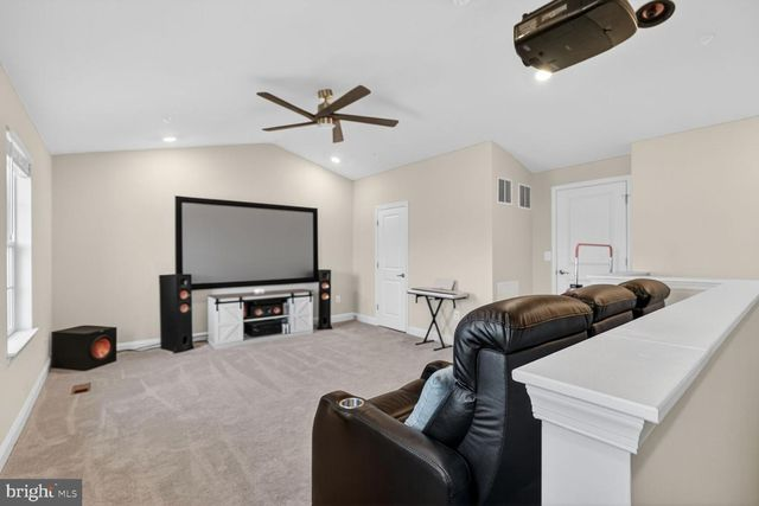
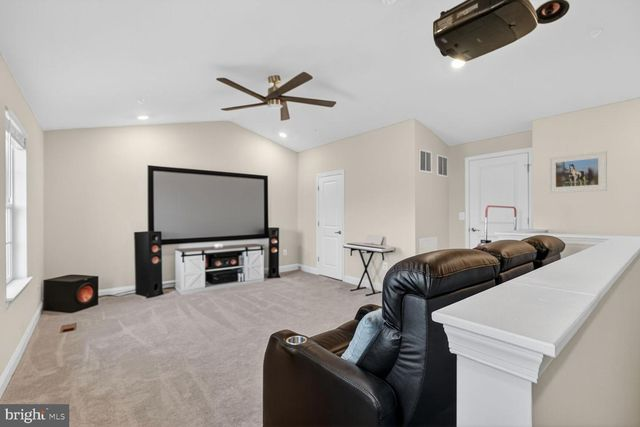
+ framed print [548,150,608,194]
